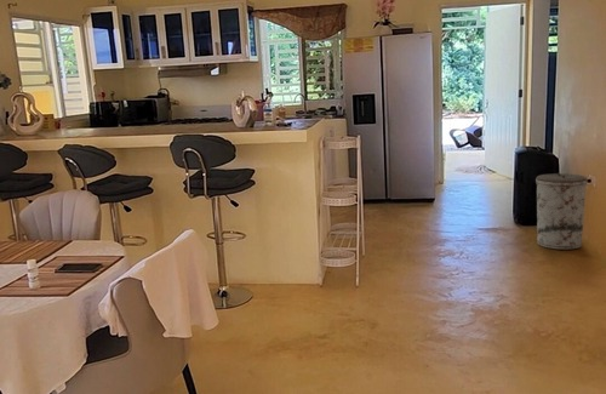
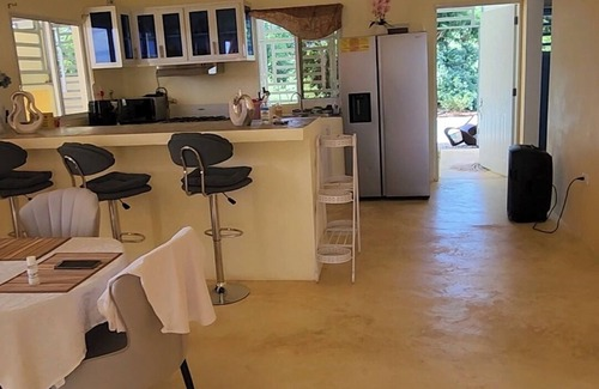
- trash can [534,172,589,251]
